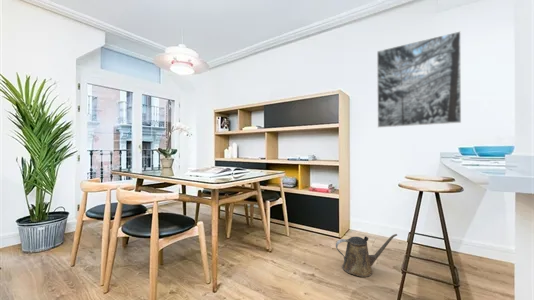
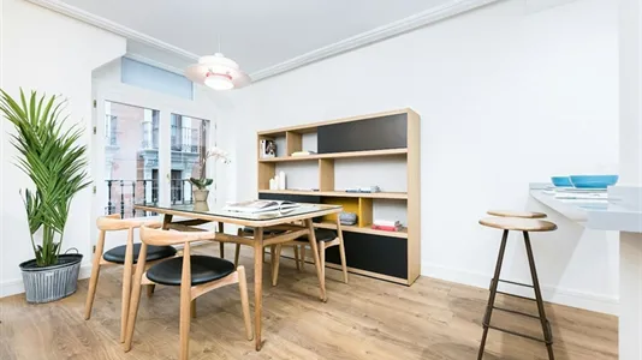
- watering can [335,233,398,278]
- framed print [376,30,462,129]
